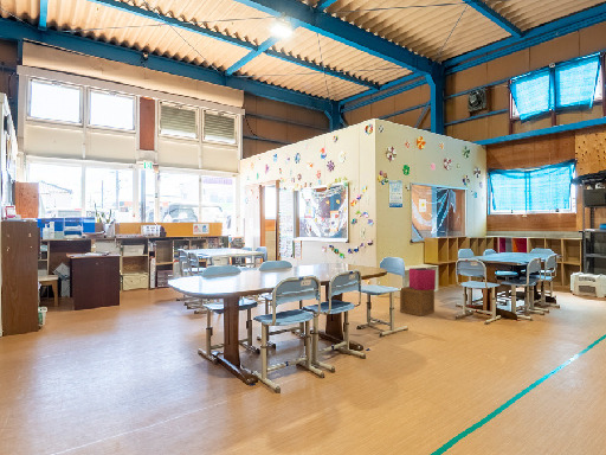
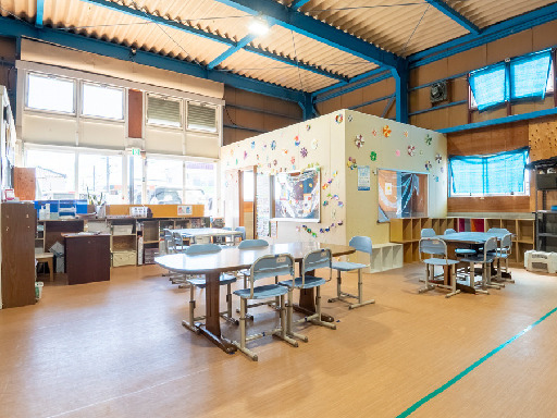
- storage bin [408,267,437,290]
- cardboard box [399,286,436,318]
